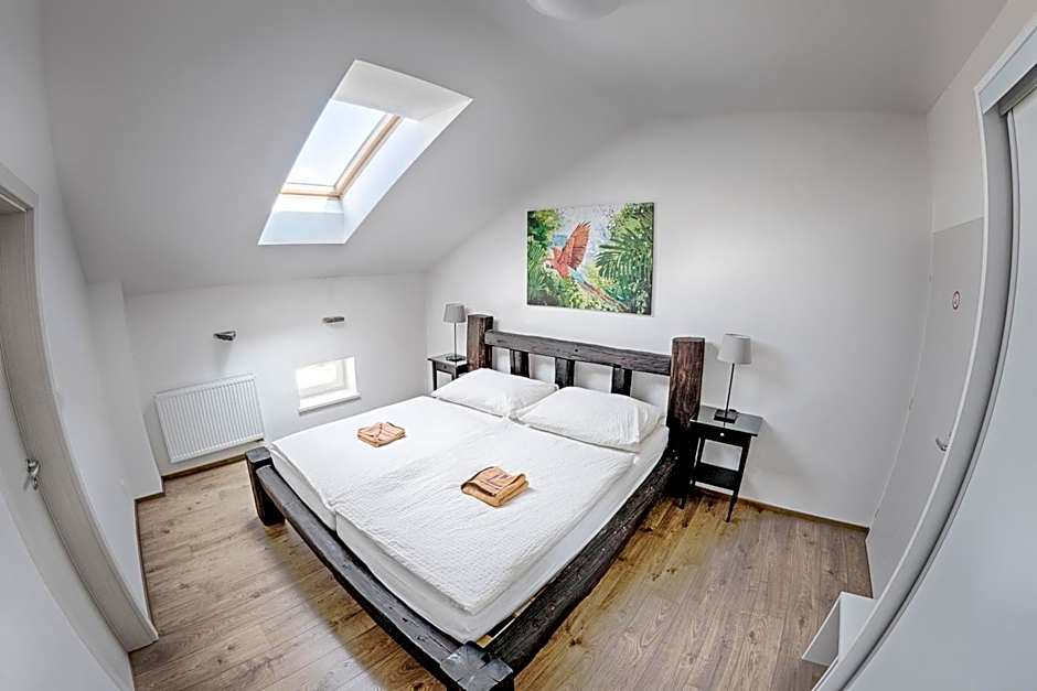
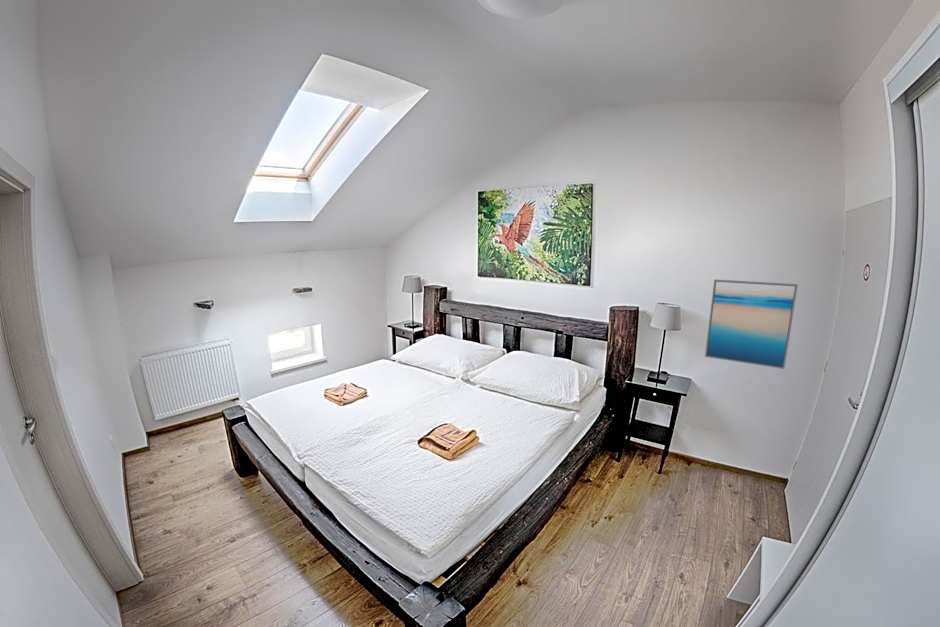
+ wall art [704,278,799,370]
